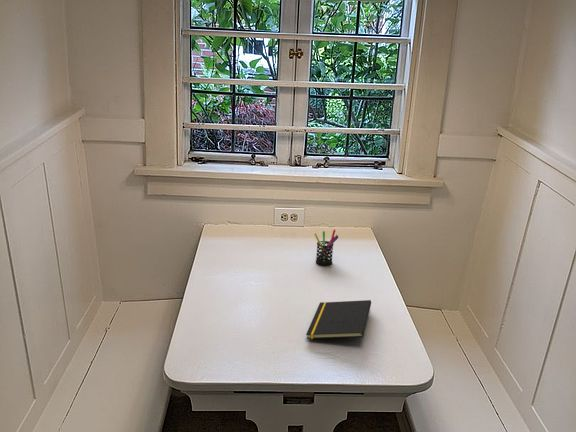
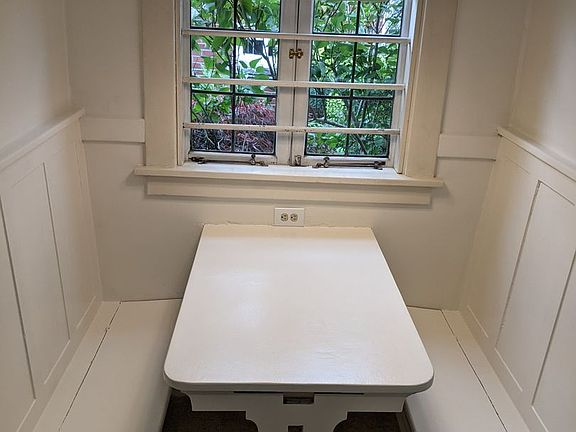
- pen holder [313,229,339,266]
- notepad [305,299,372,340]
